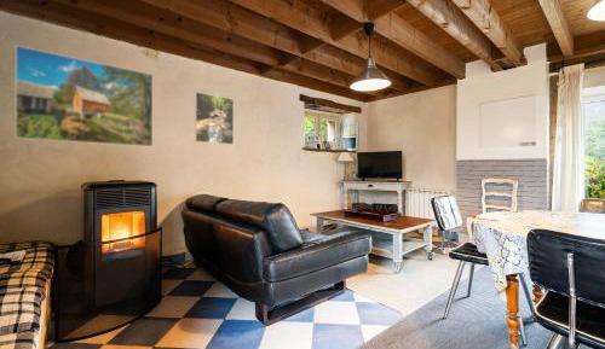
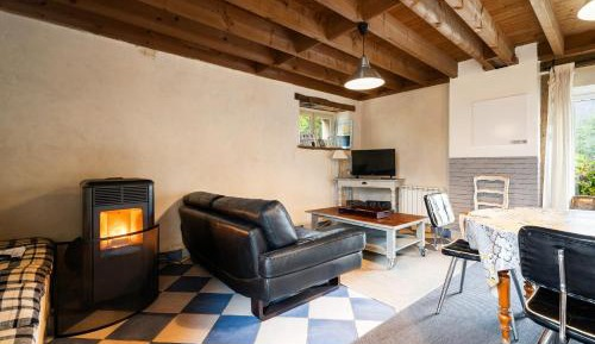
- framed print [15,45,154,147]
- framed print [194,91,235,146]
